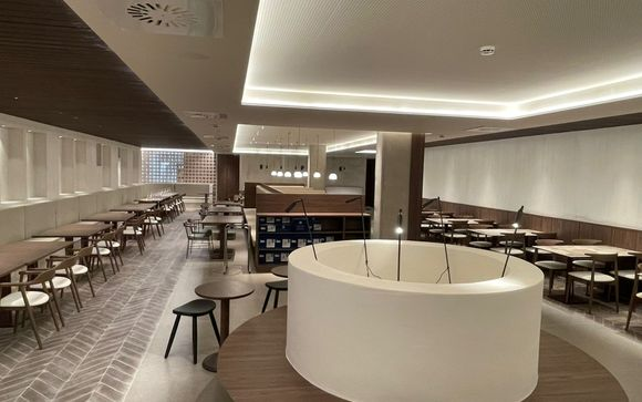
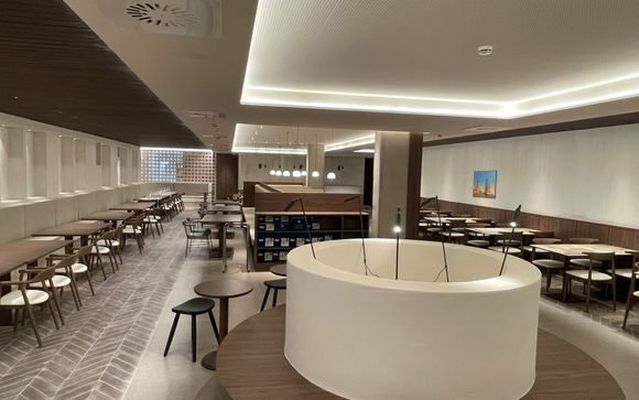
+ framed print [472,170,498,199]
